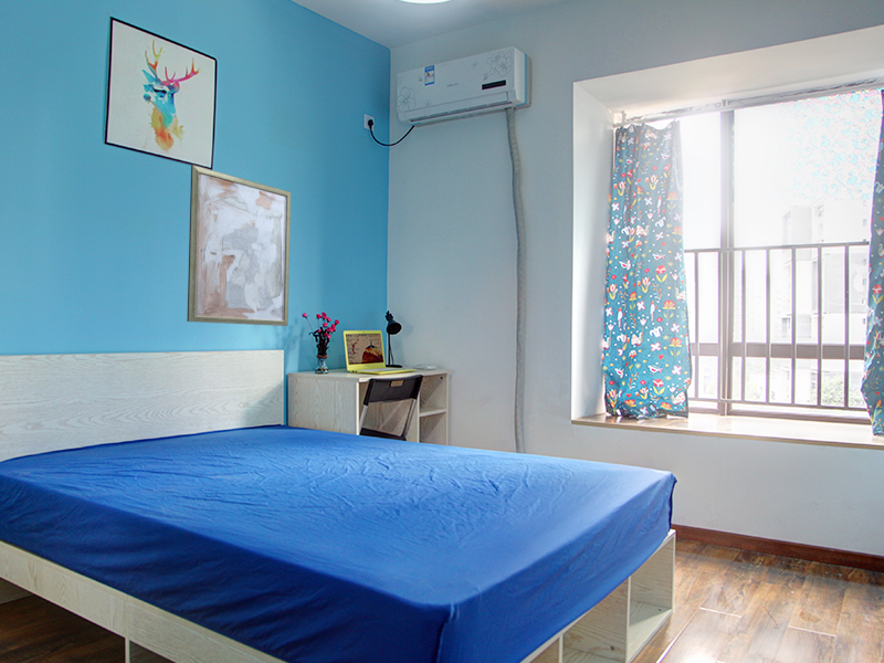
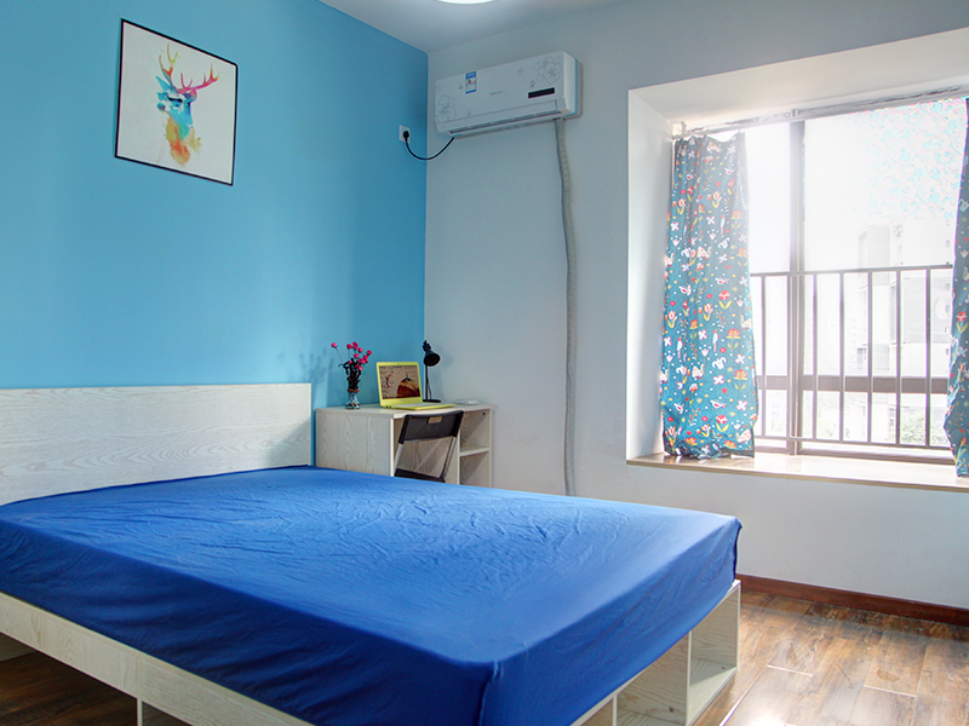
- wall art [186,164,292,327]
